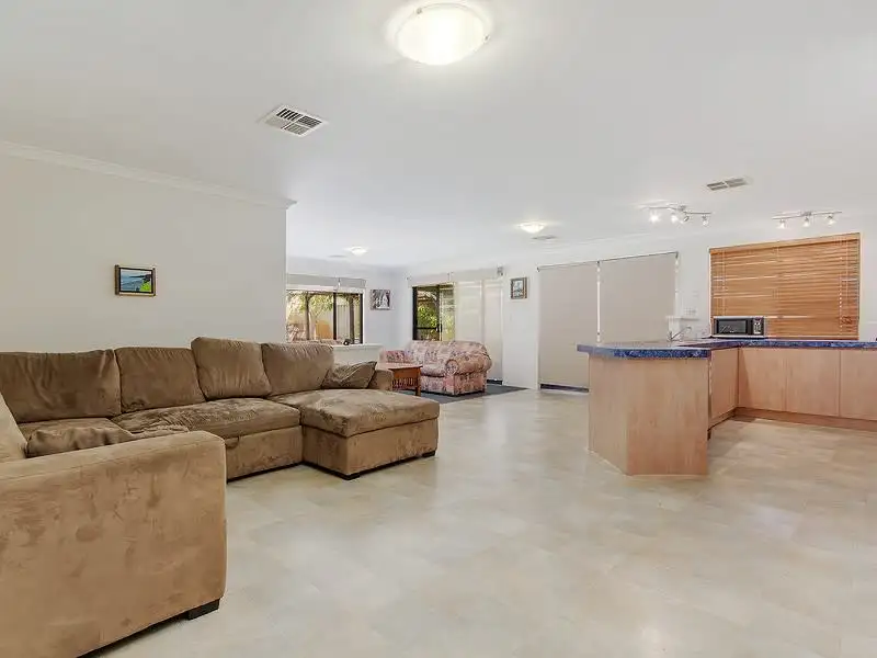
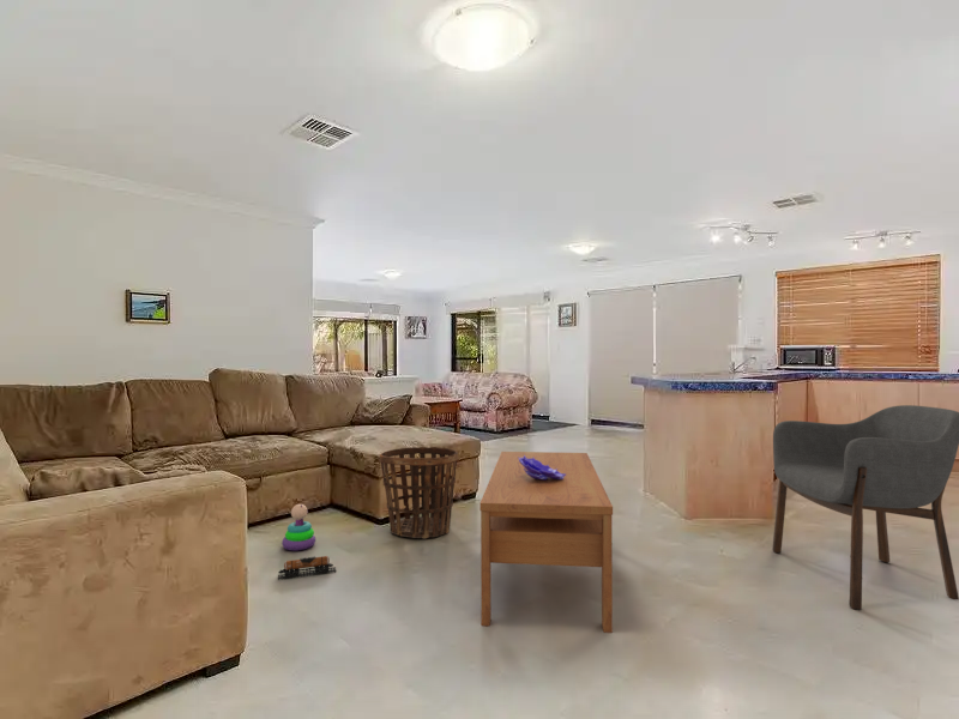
+ decorative bowl [518,455,566,481]
+ toy train [277,555,337,581]
+ stacking toy [281,503,316,551]
+ armchair [771,404,959,611]
+ coffee table [478,451,614,634]
+ basket [378,446,459,539]
